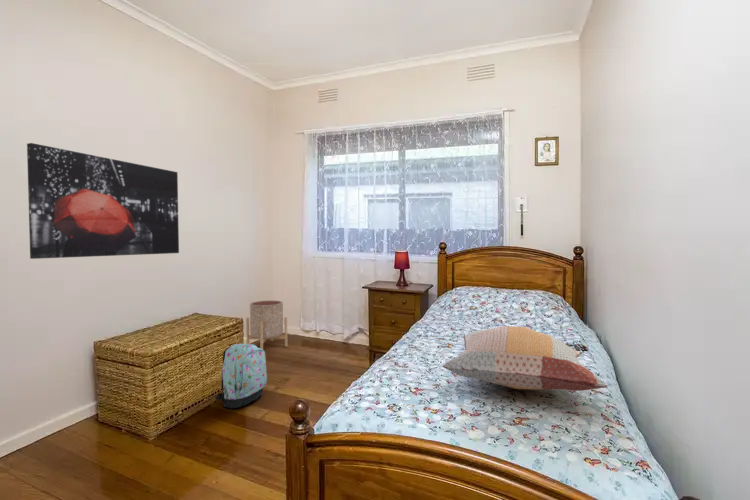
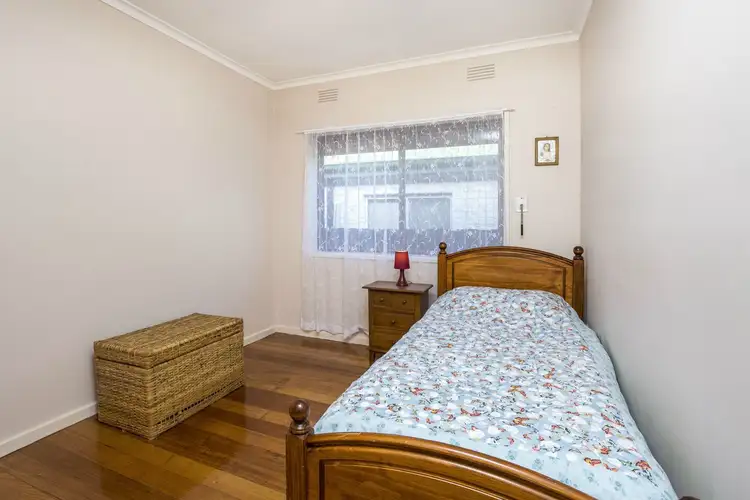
- wall art [26,142,180,260]
- planter [245,300,288,350]
- backpack [214,343,268,409]
- decorative pillow [442,325,609,392]
